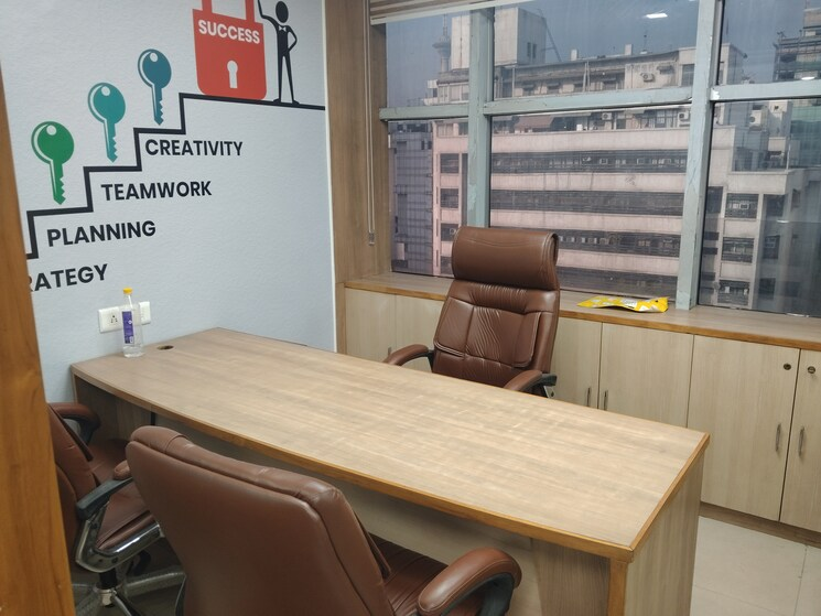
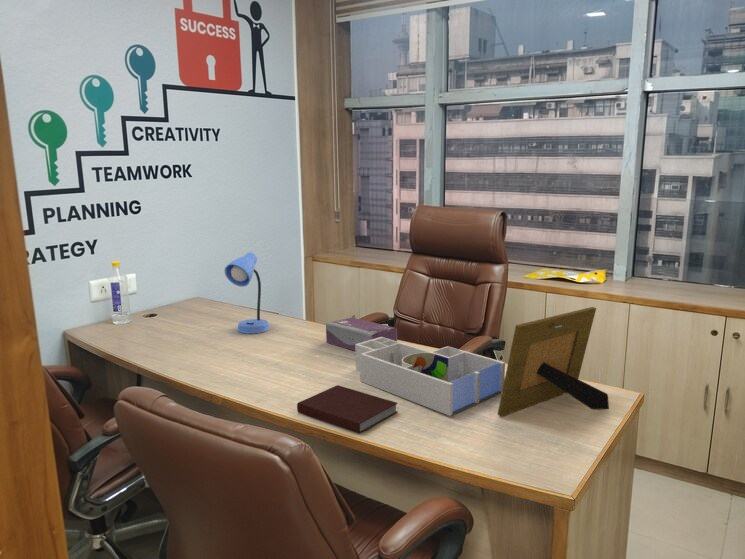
+ picture frame [497,306,610,418]
+ tissue box [325,316,398,352]
+ notebook [296,384,399,435]
+ desk organizer [354,337,506,417]
+ desk lamp [224,251,271,335]
